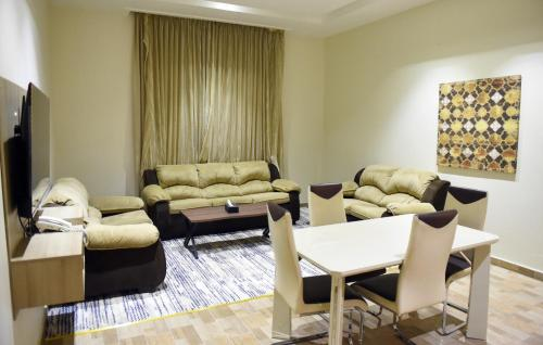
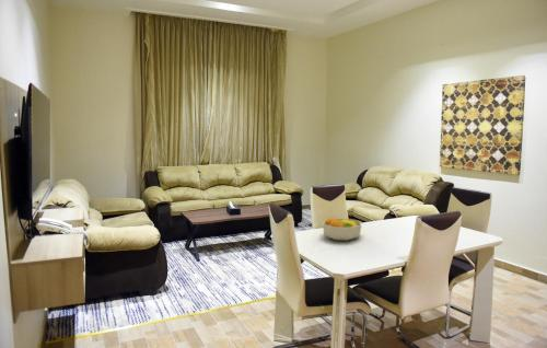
+ fruit bowl [322,217,362,242]
